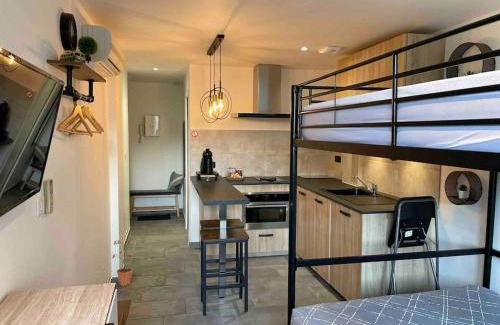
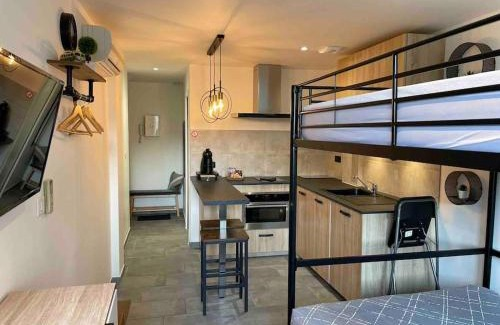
- potted plant [111,239,134,287]
